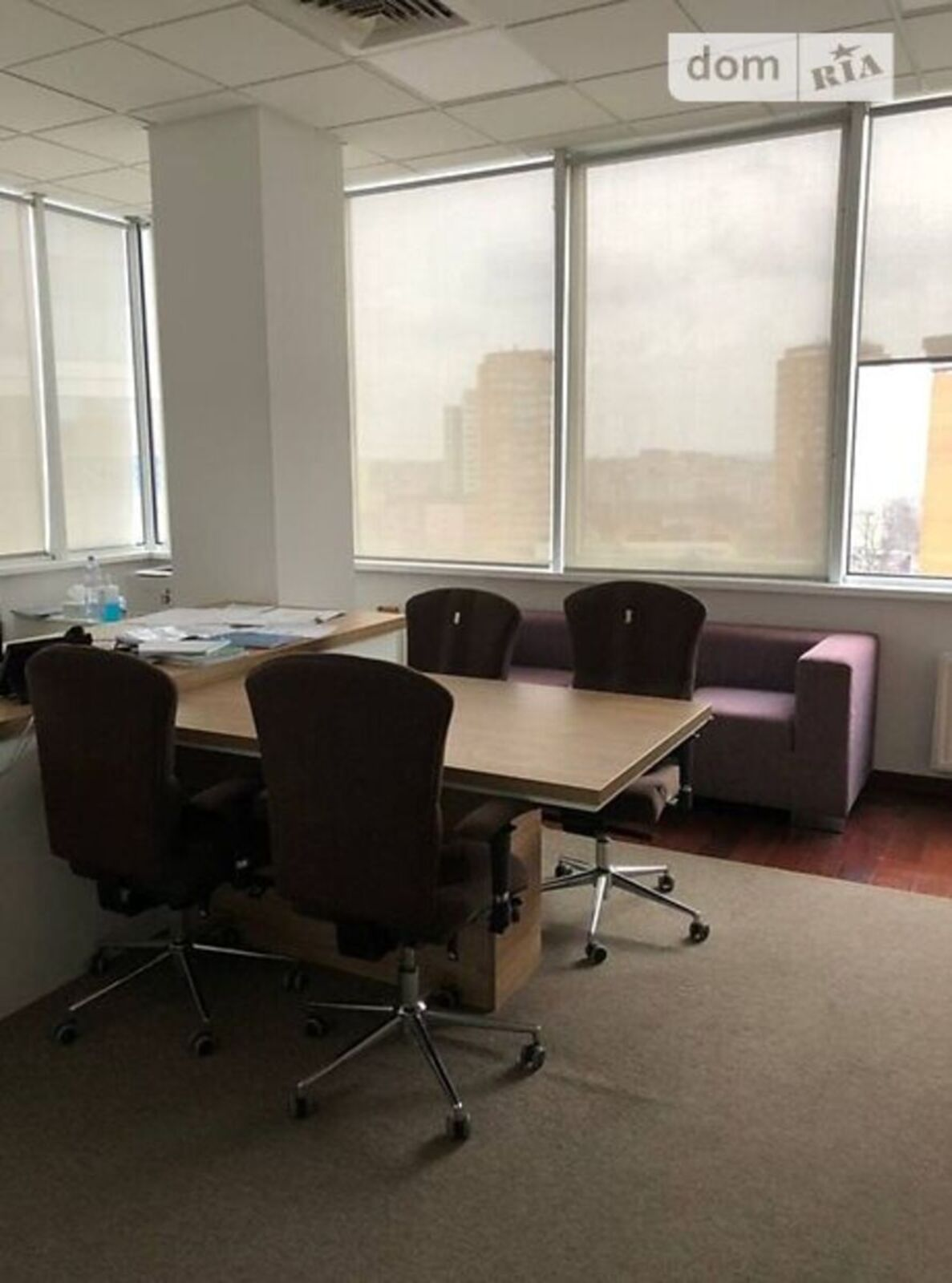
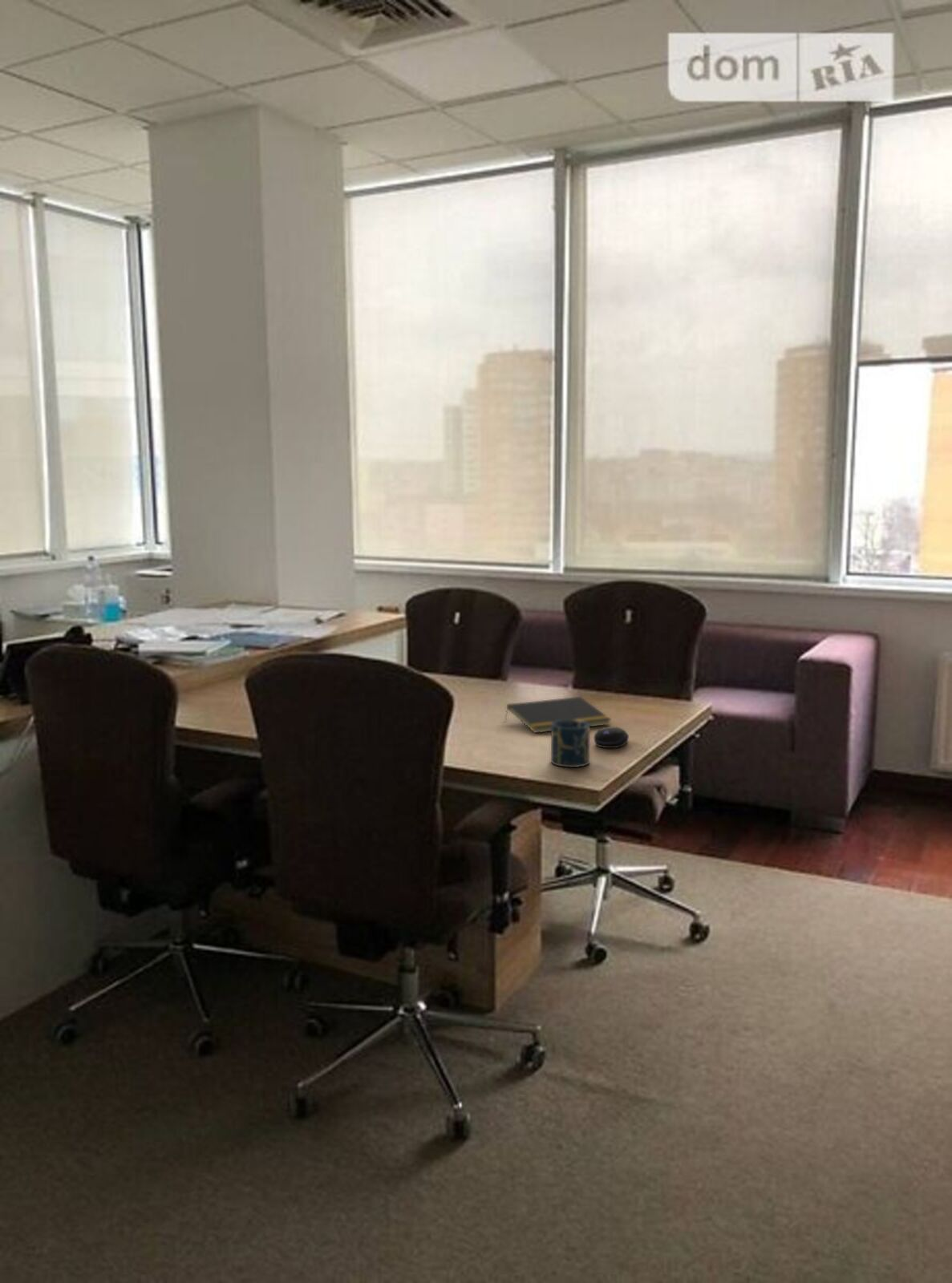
+ cup [550,720,591,768]
+ notepad [504,696,612,734]
+ computer mouse [593,726,630,749]
